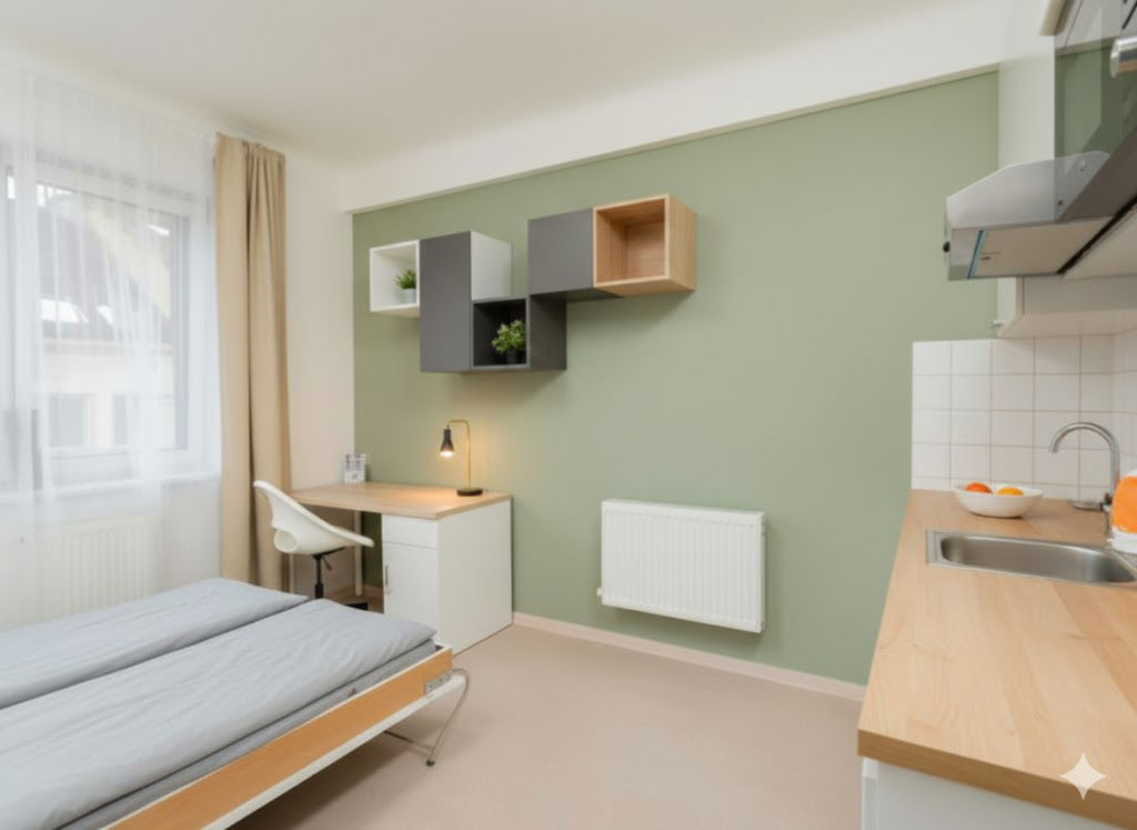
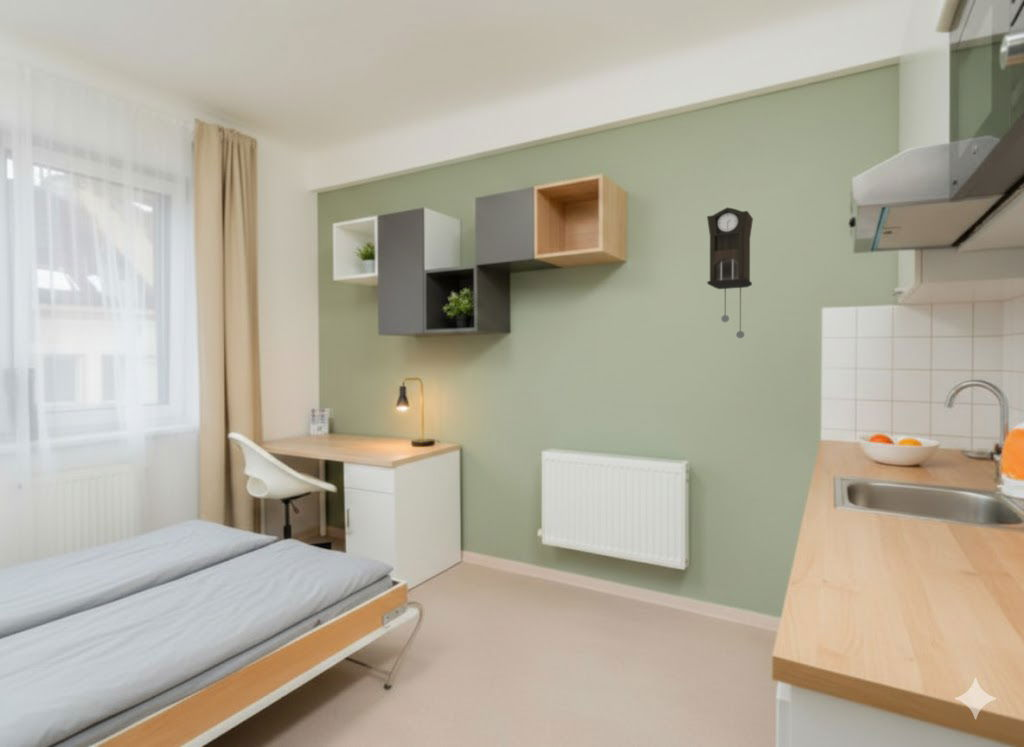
+ pendulum clock [706,206,754,339]
